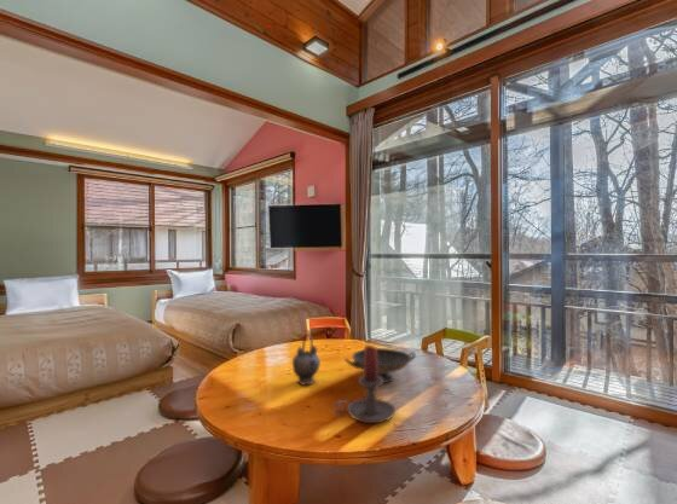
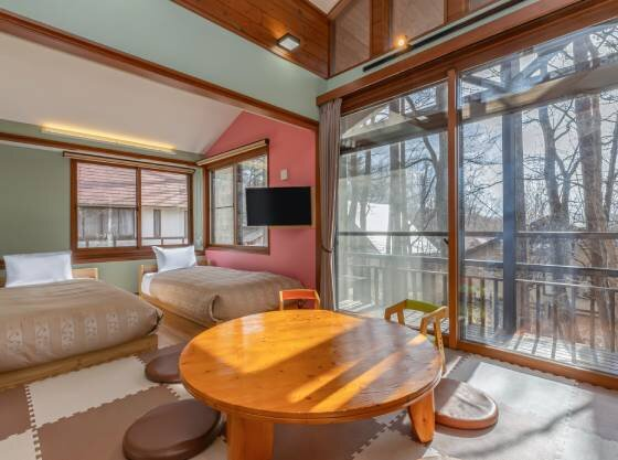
- decorative bowl [345,347,417,384]
- candle holder [332,344,397,424]
- teapot [291,332,322,386]
